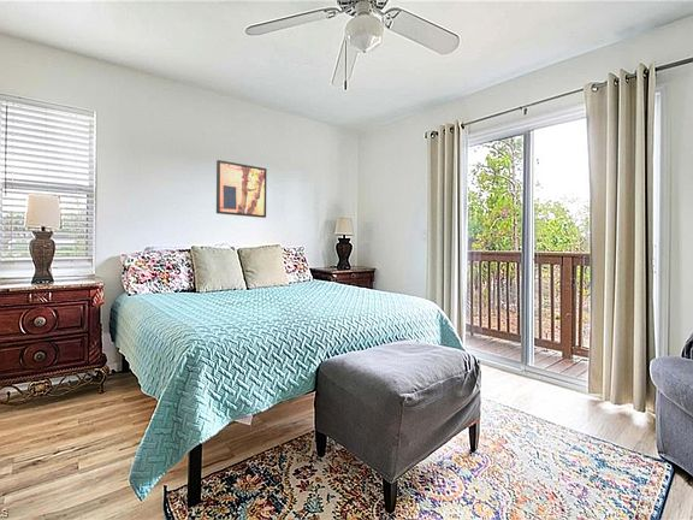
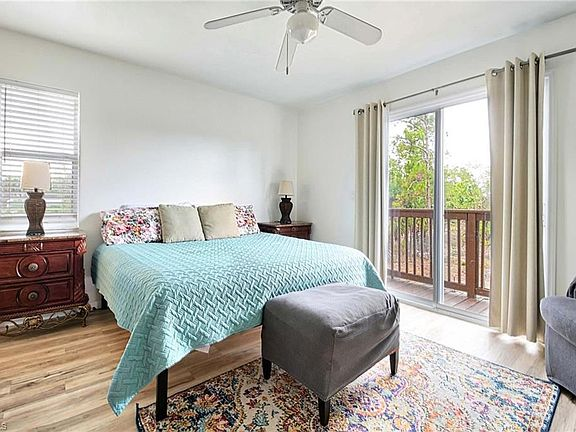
- wall art [215,159,267,219]
